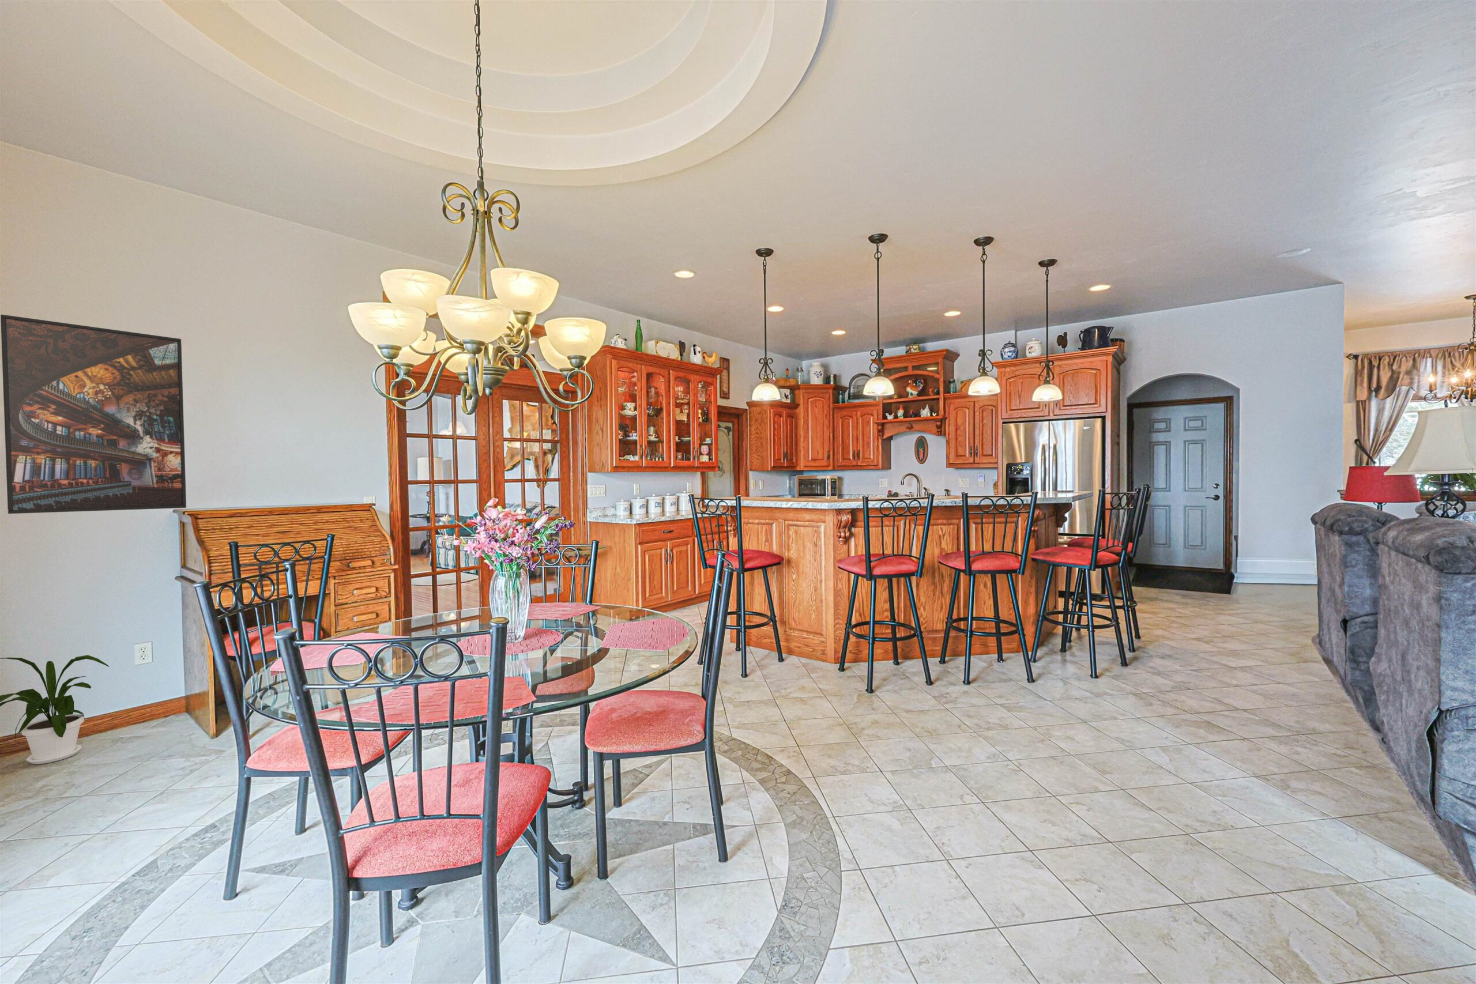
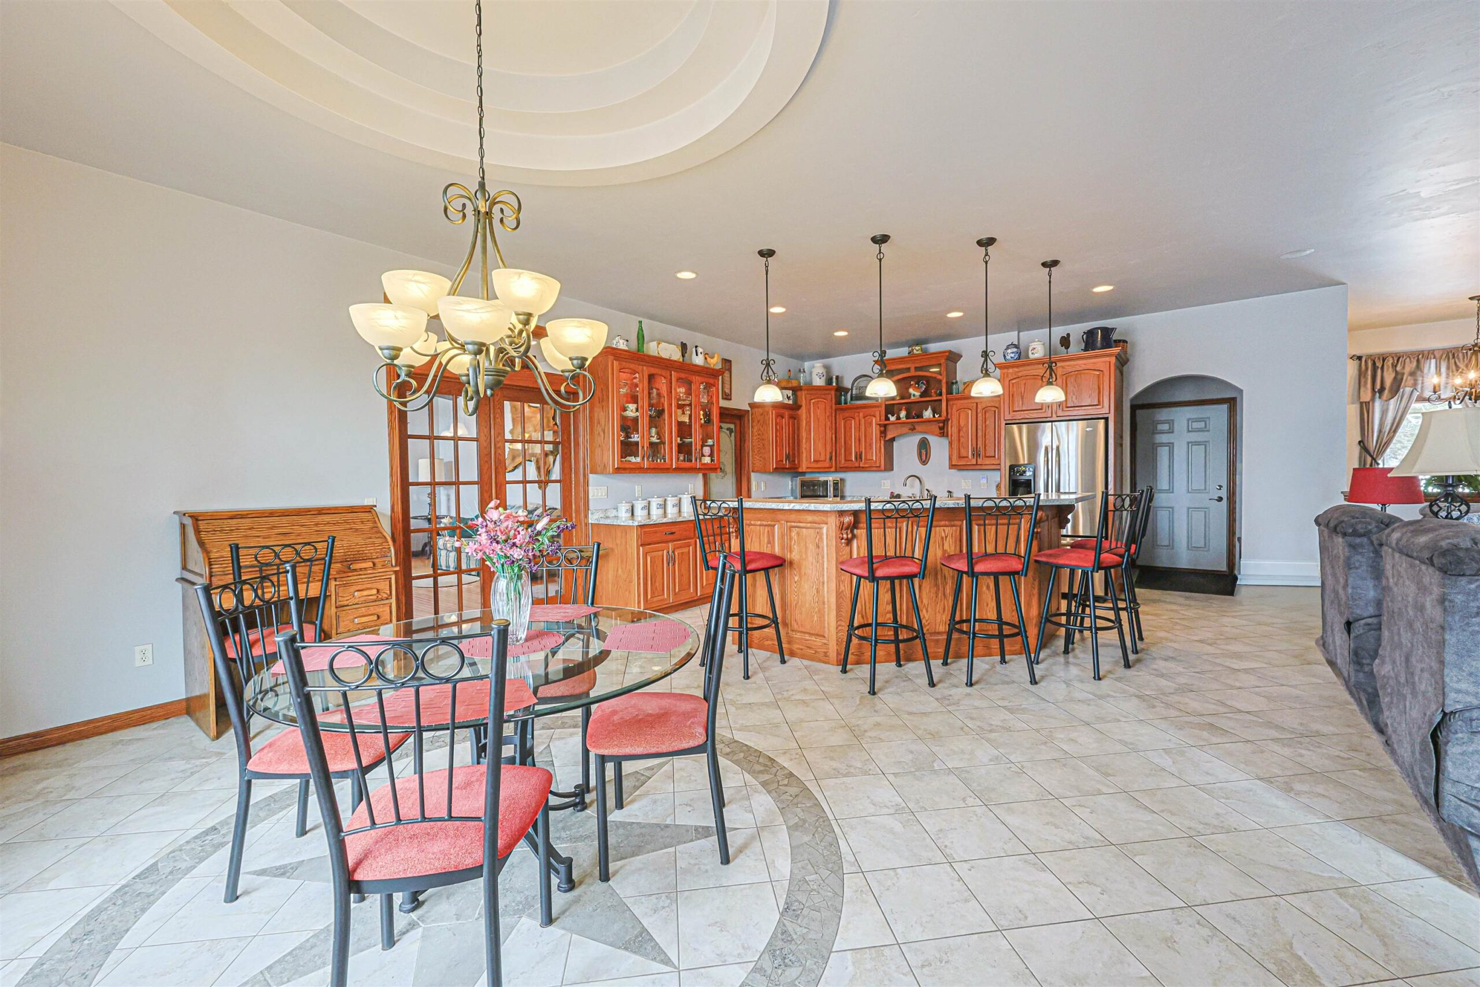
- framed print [0,314,187,514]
- house plant [0,655,110,765]
